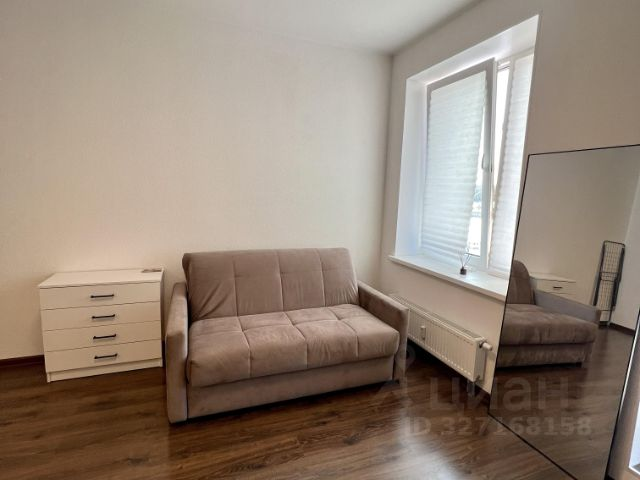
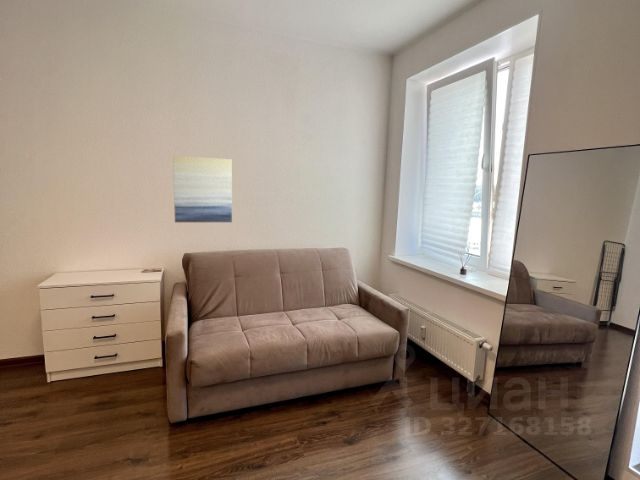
+ wall art [172,155,233,223]
